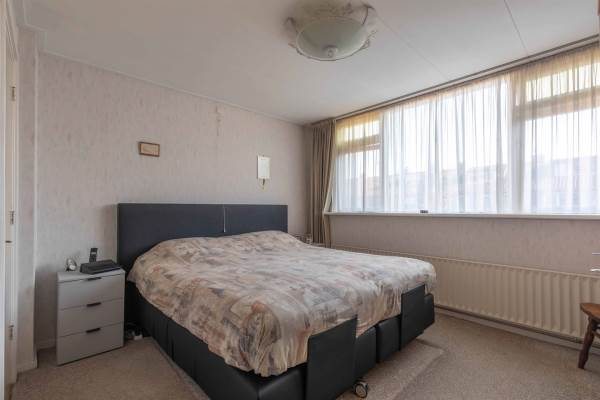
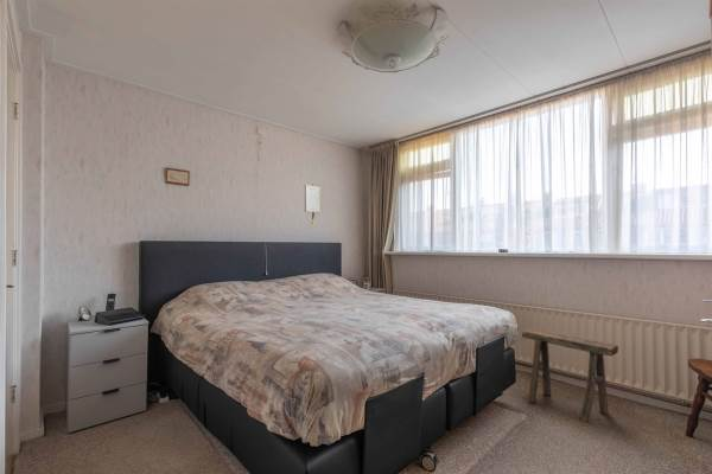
+ stool [521,327,619,423]
